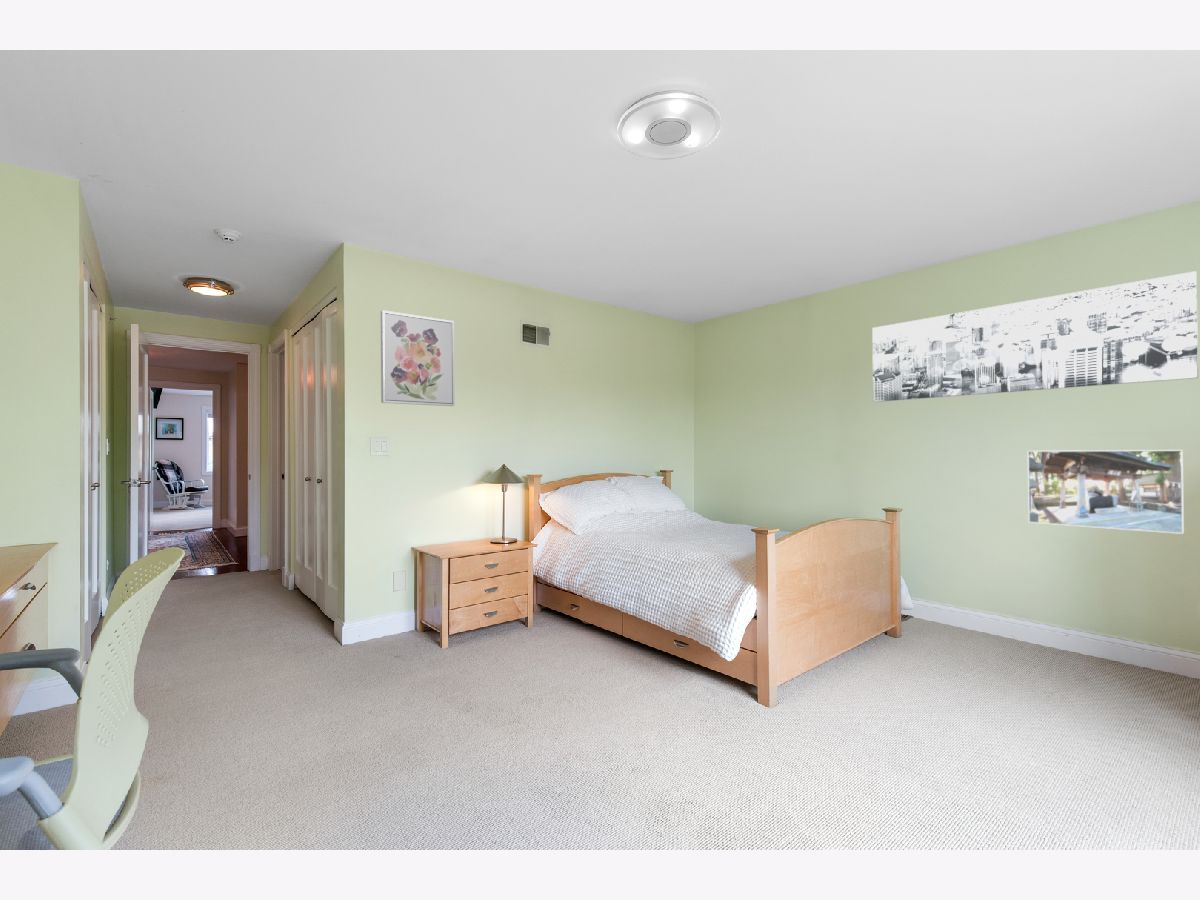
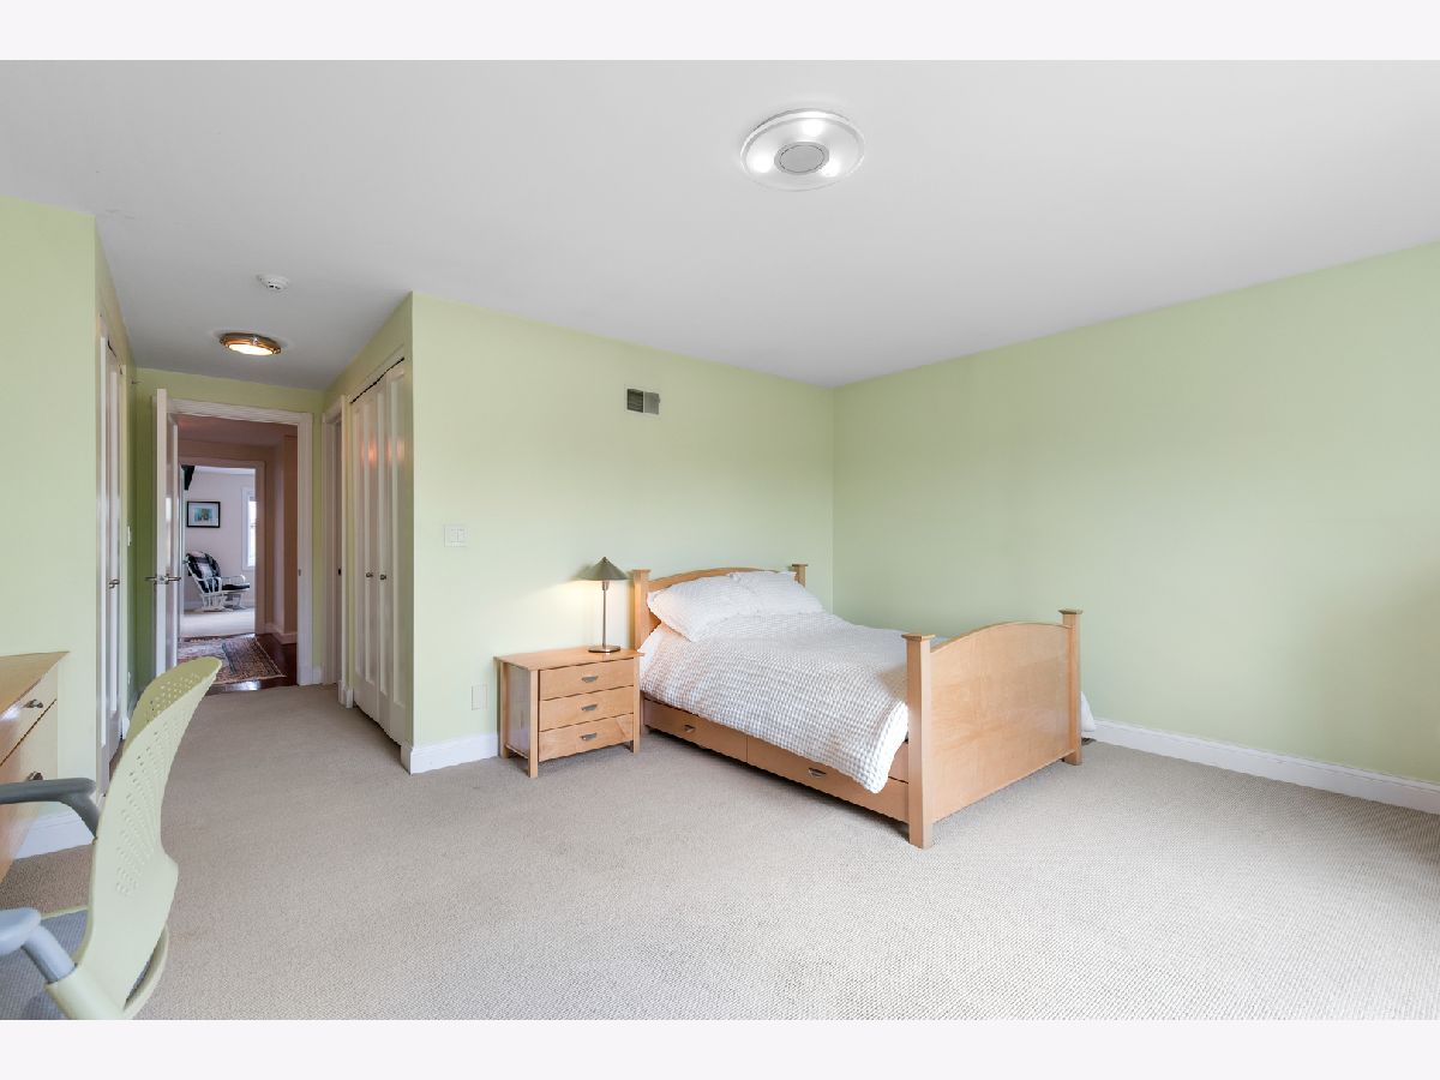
- wall art [871,270,1199,403]
- wall art [380,309,455,407]
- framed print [1027,449,1185,535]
